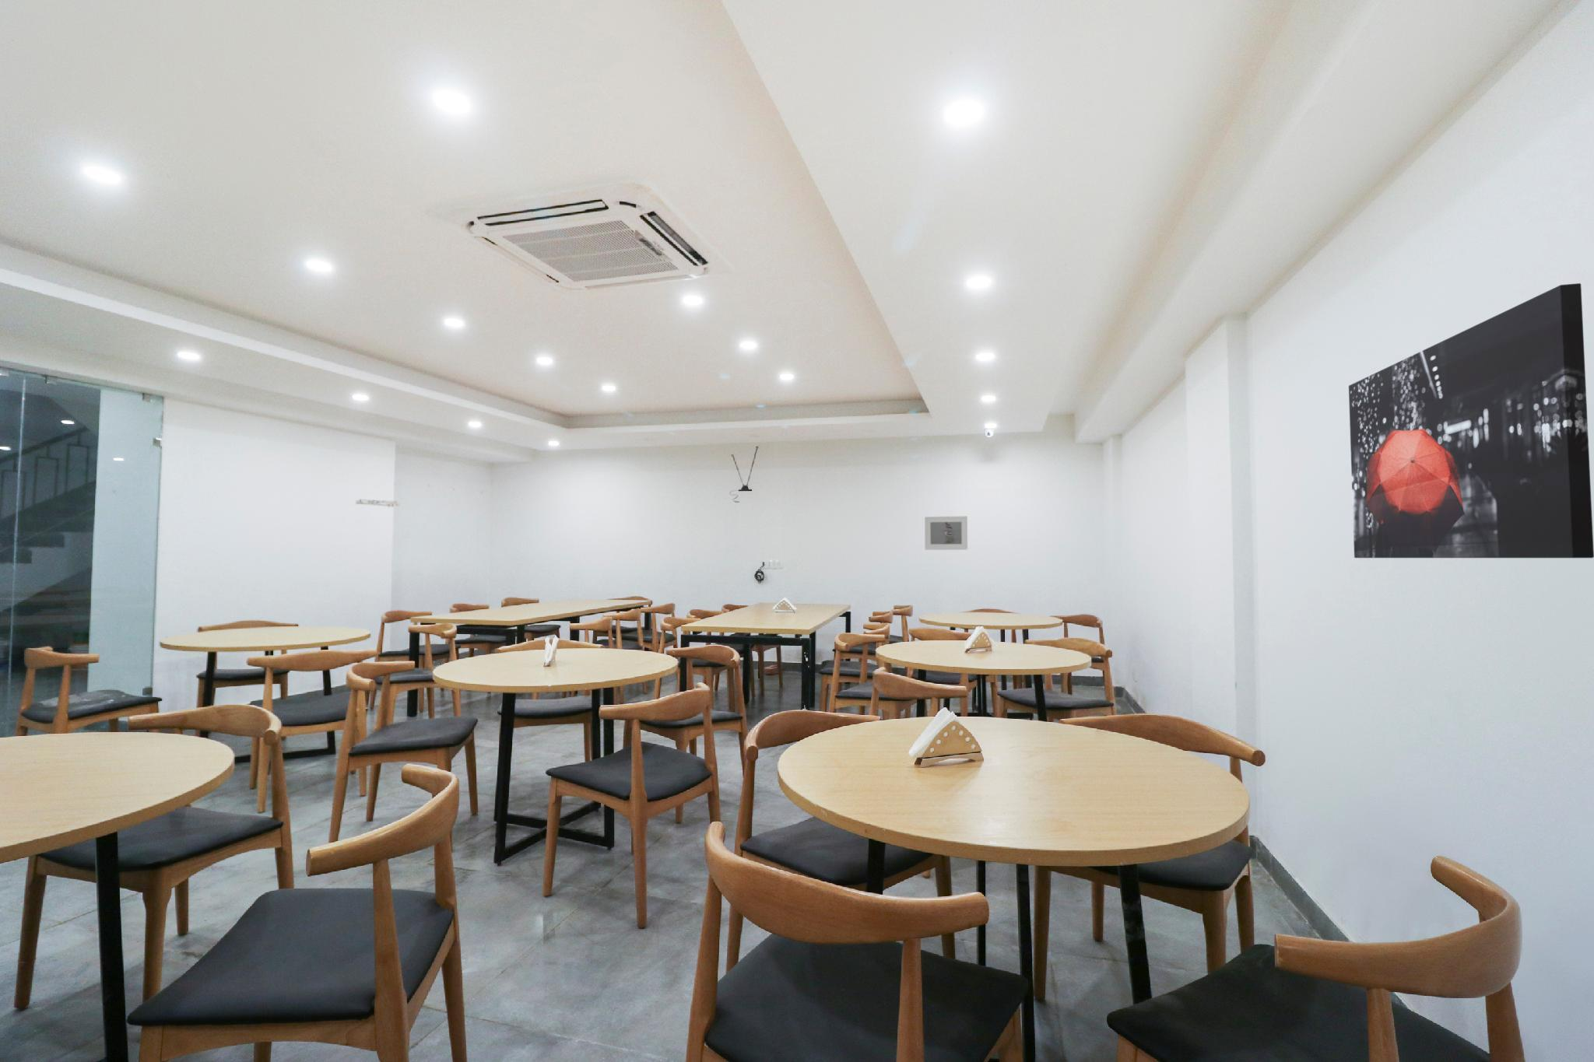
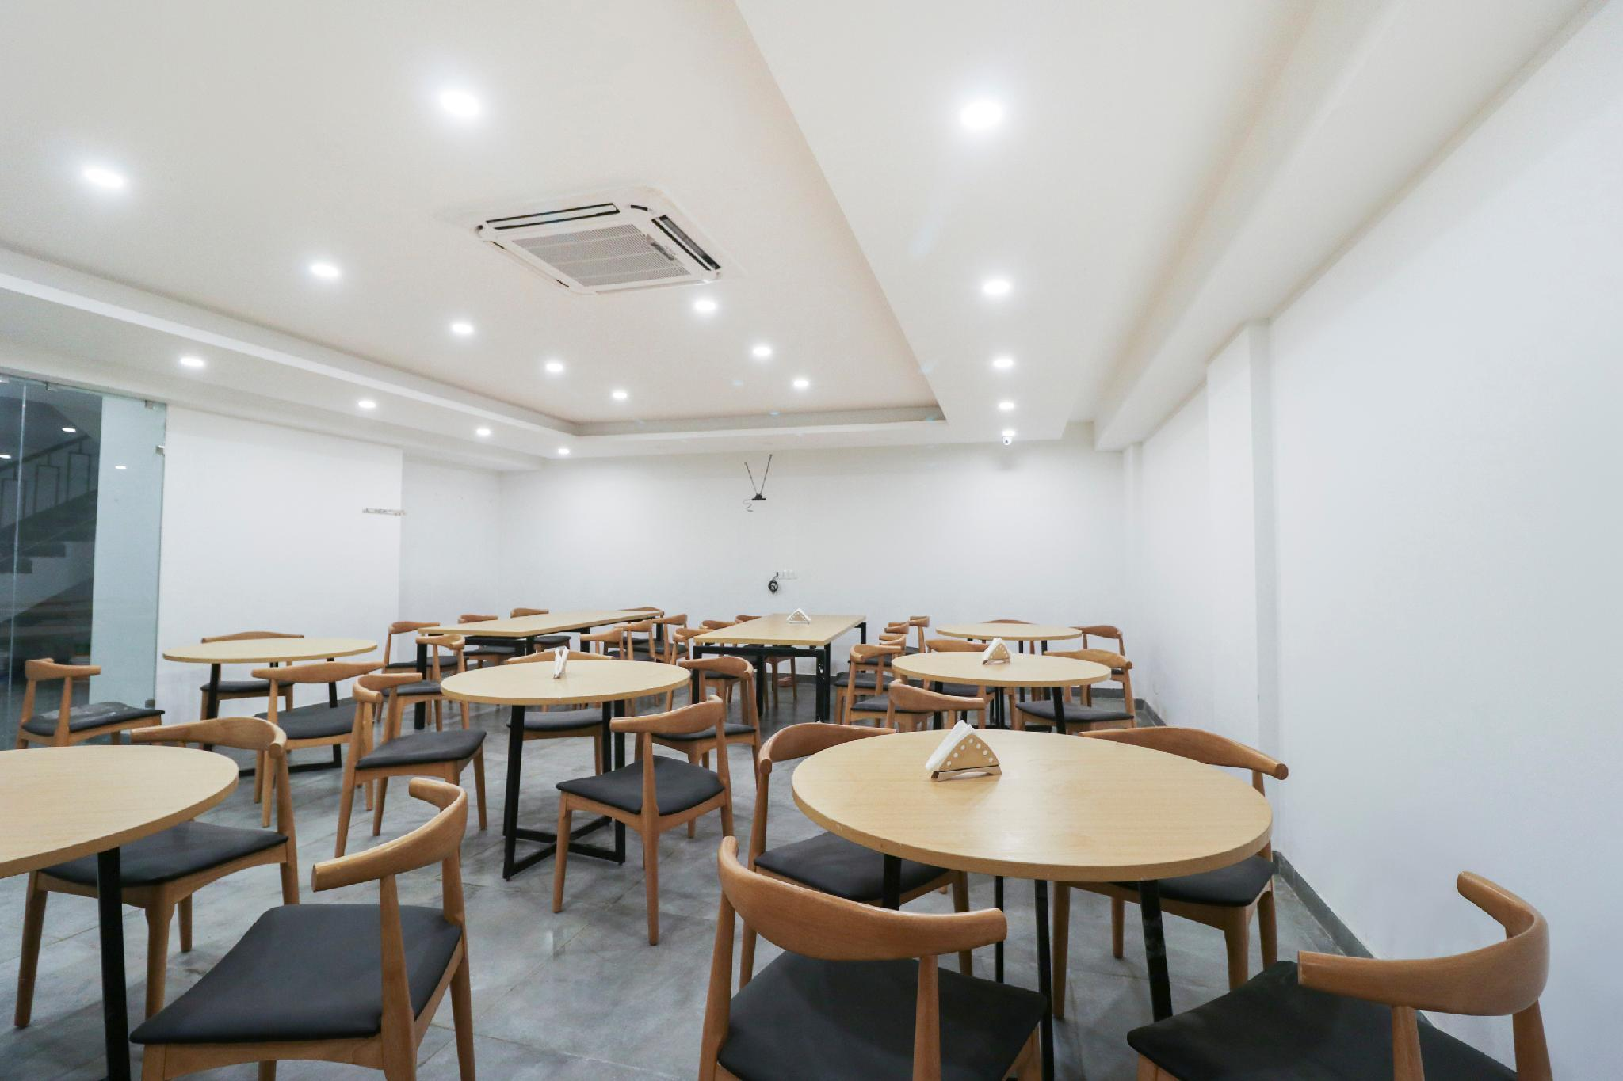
- wall art [1347,282,1594,558]
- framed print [924,516,968,551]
